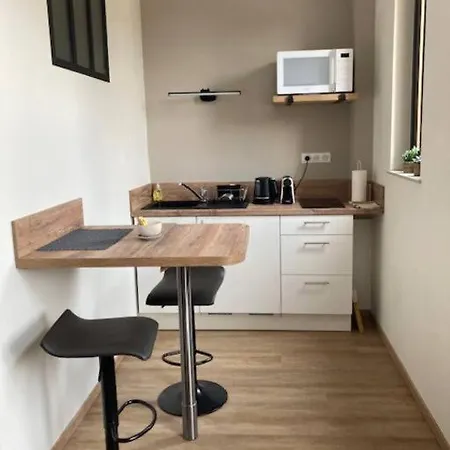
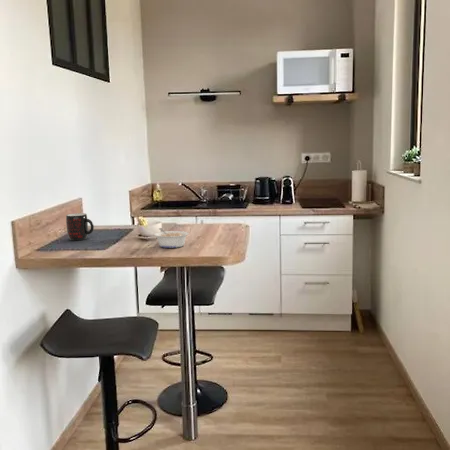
+ mug [65,212,95,242]
+ legume [153,227,190,249]
